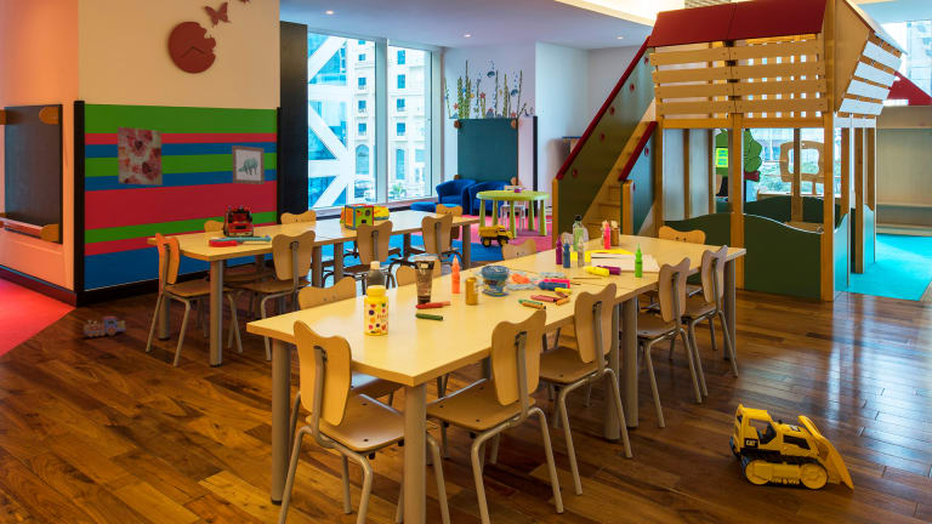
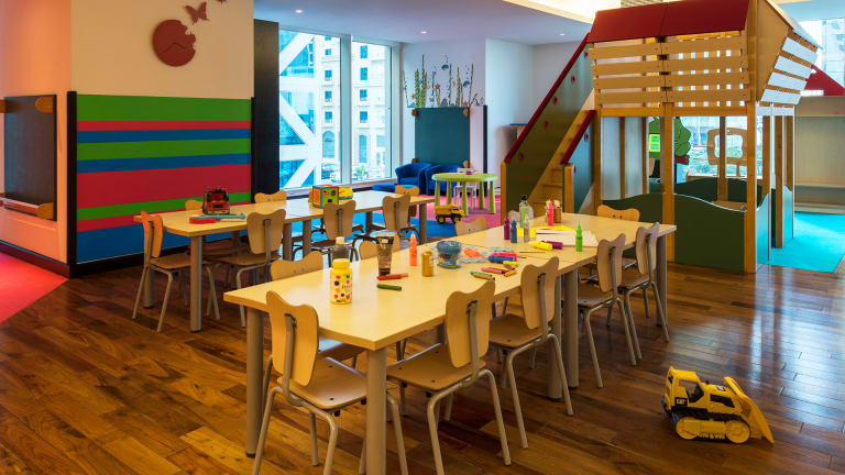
- wall art [116,126,164,187]
- wall art [231,144,266,186]
- toy train [81,315,127,338]
